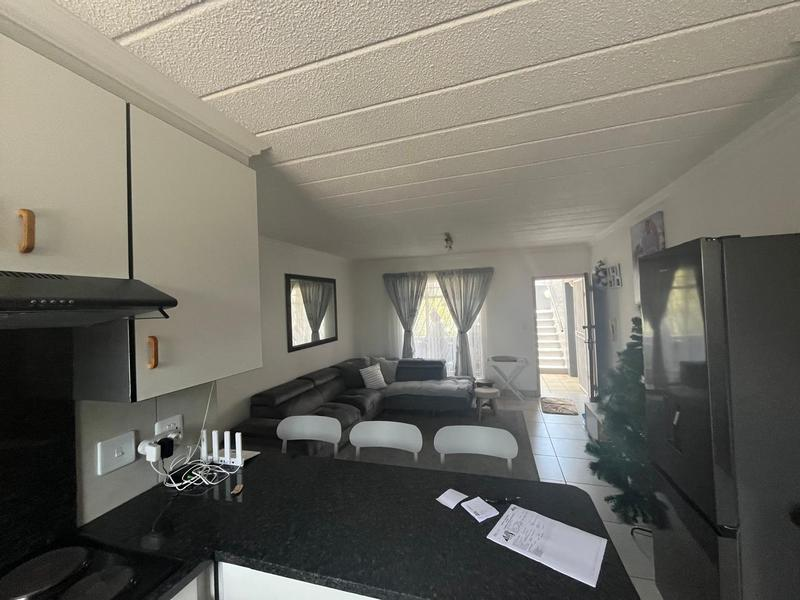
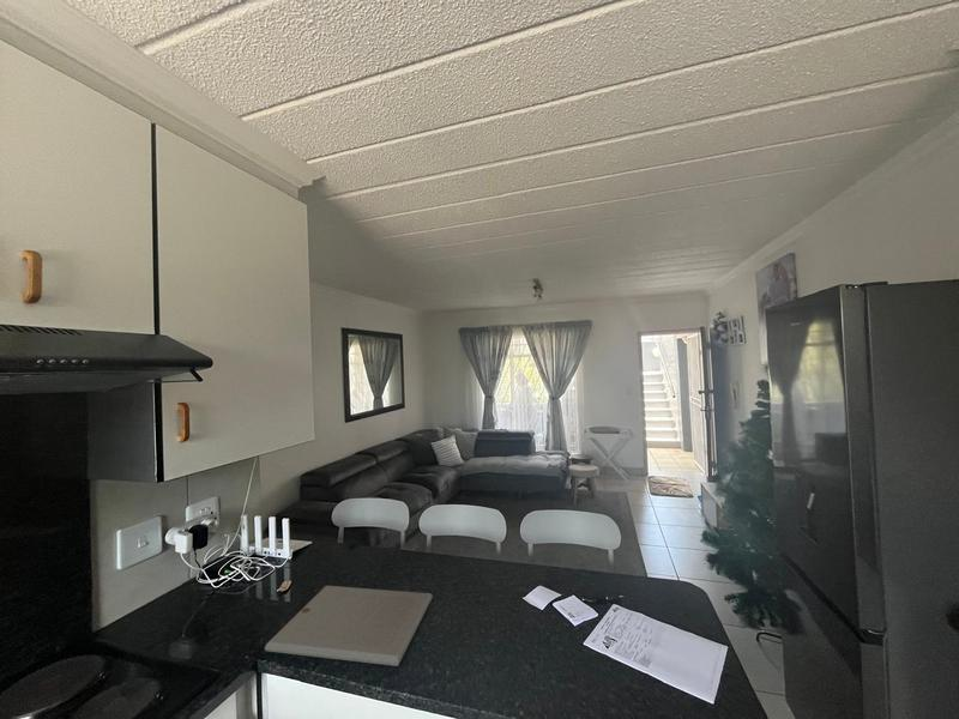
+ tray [264,585,434,667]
